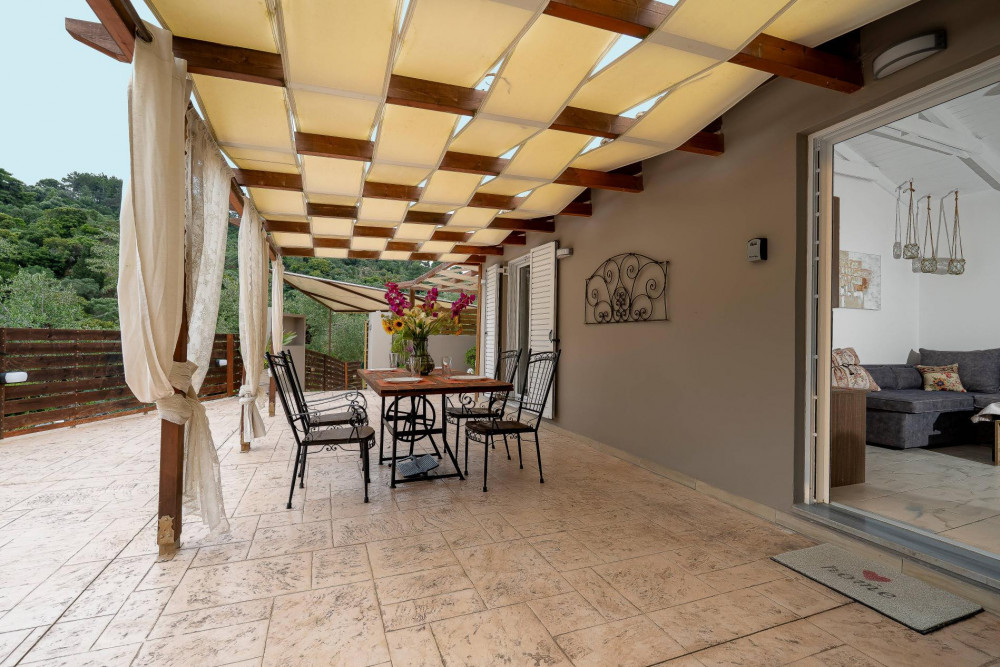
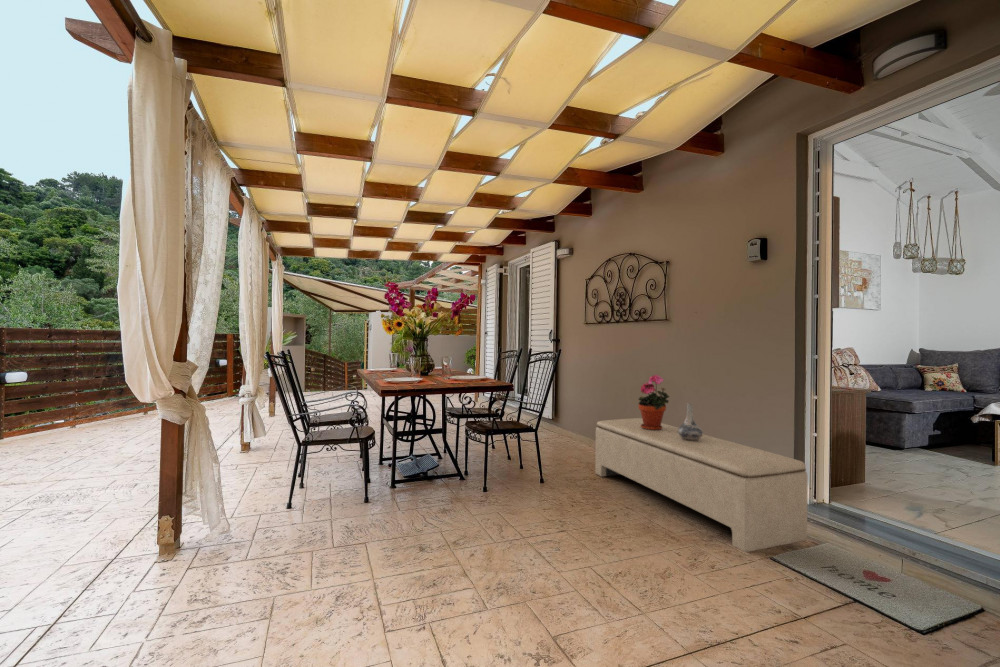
+ decorative vase [678,402,704,441]
+ bench [594,417,808,553]
+ potted plant [637,374,671,430]
